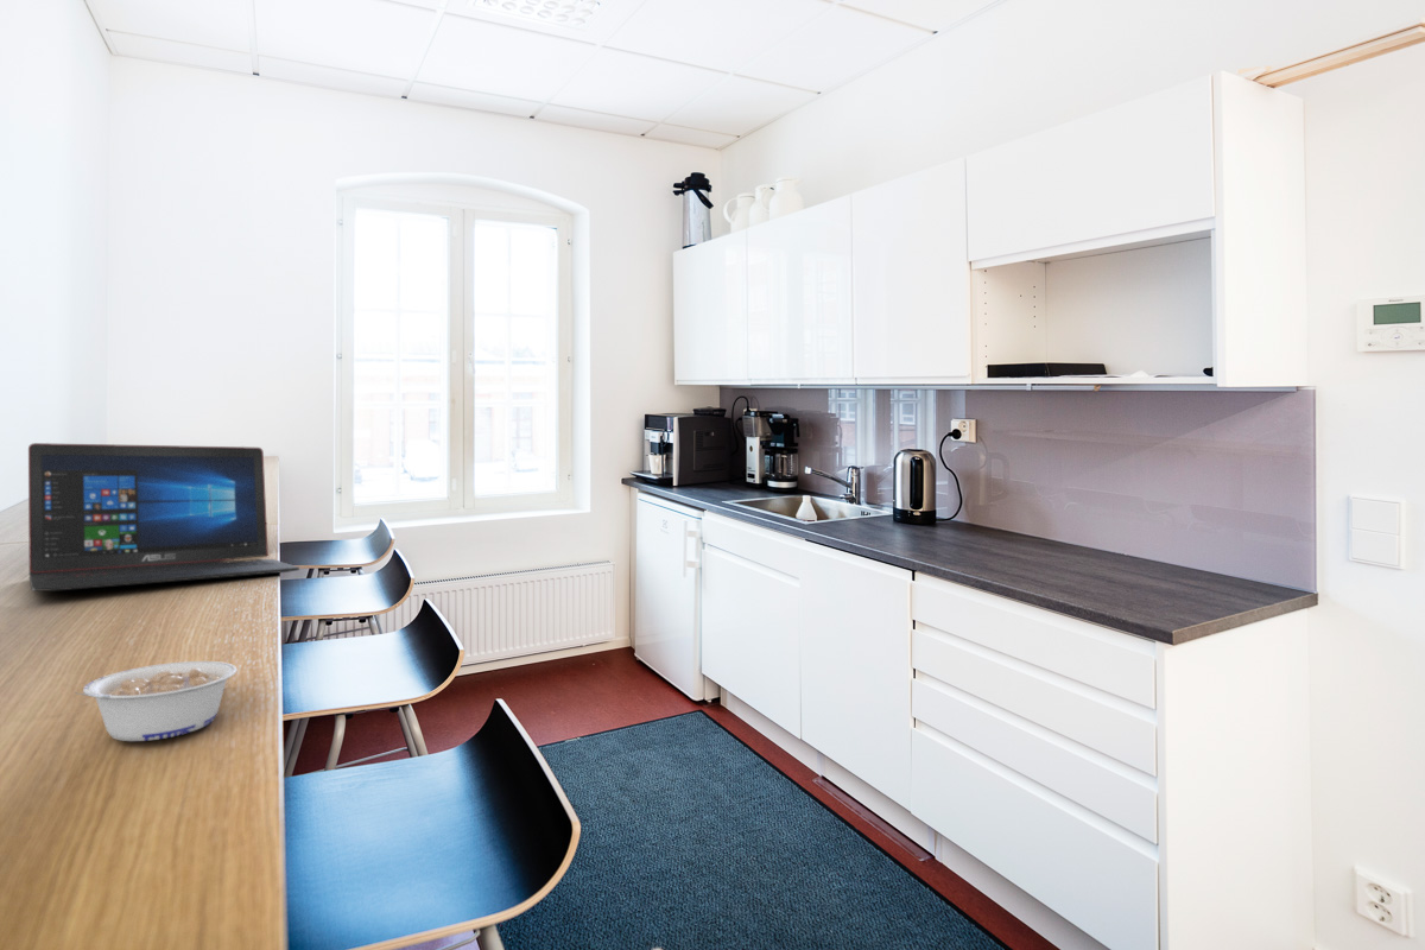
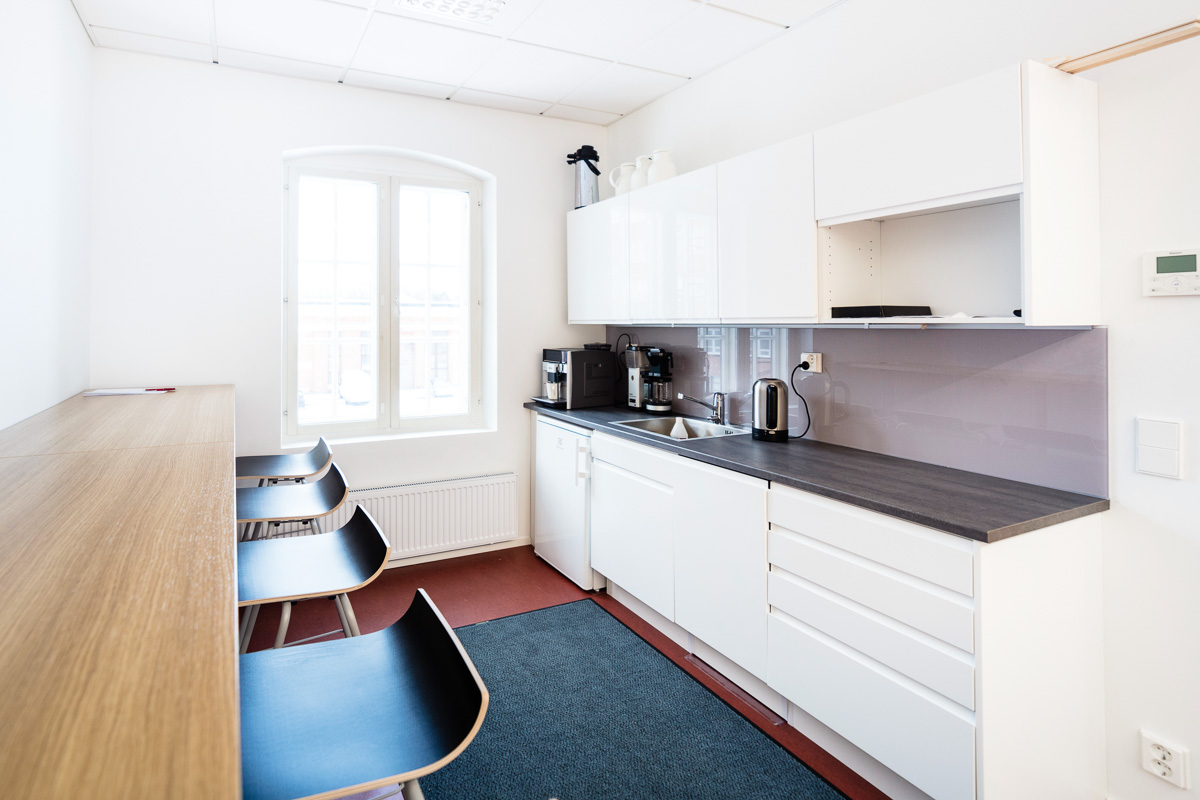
- laptop [27,442,300,593]
- legume [76,660,239,742]
